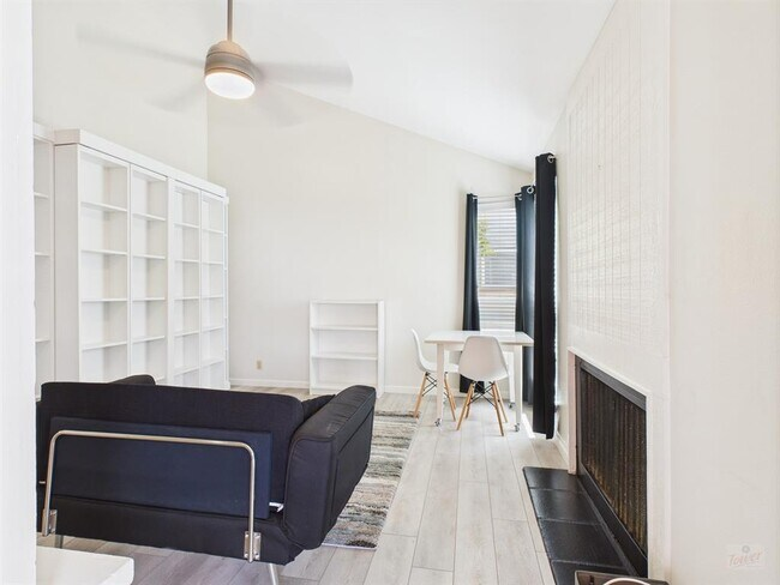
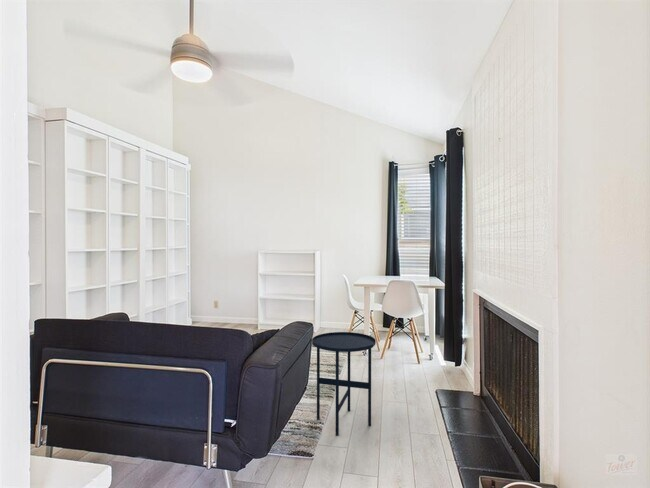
+ side table [311,331,377,437]
